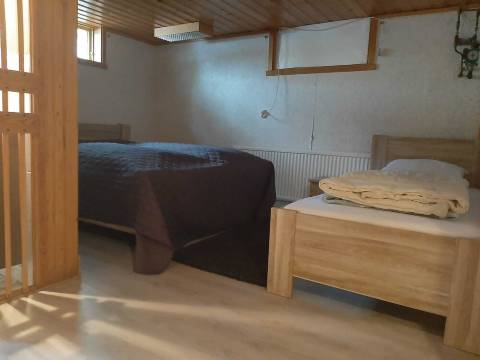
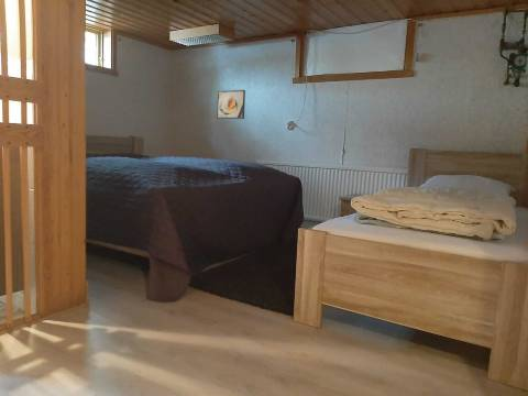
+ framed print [216,89,246,120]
